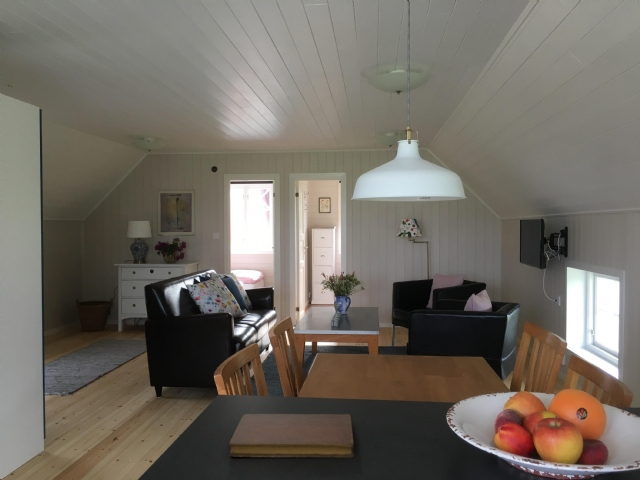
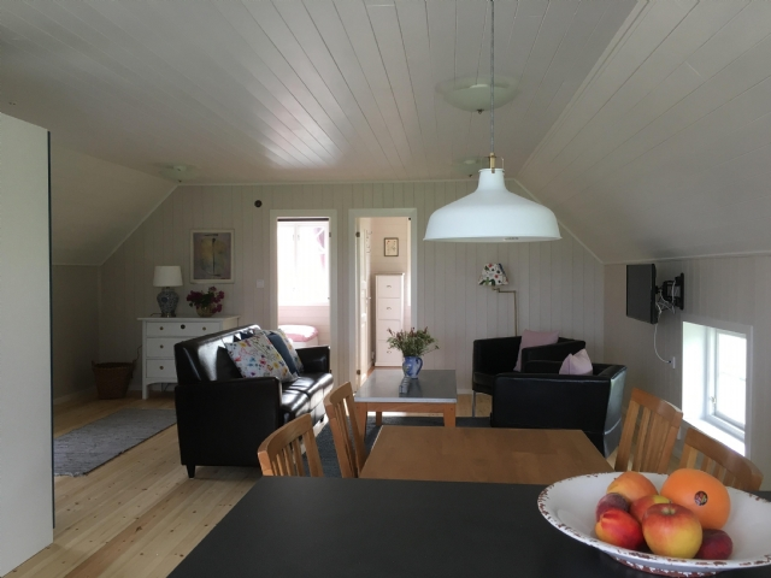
- notebook [228,413,355,459]
